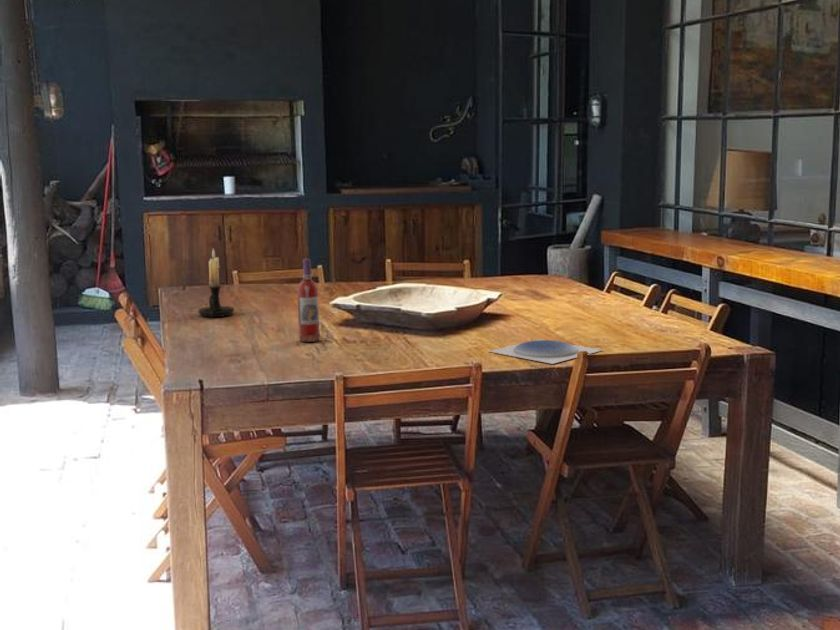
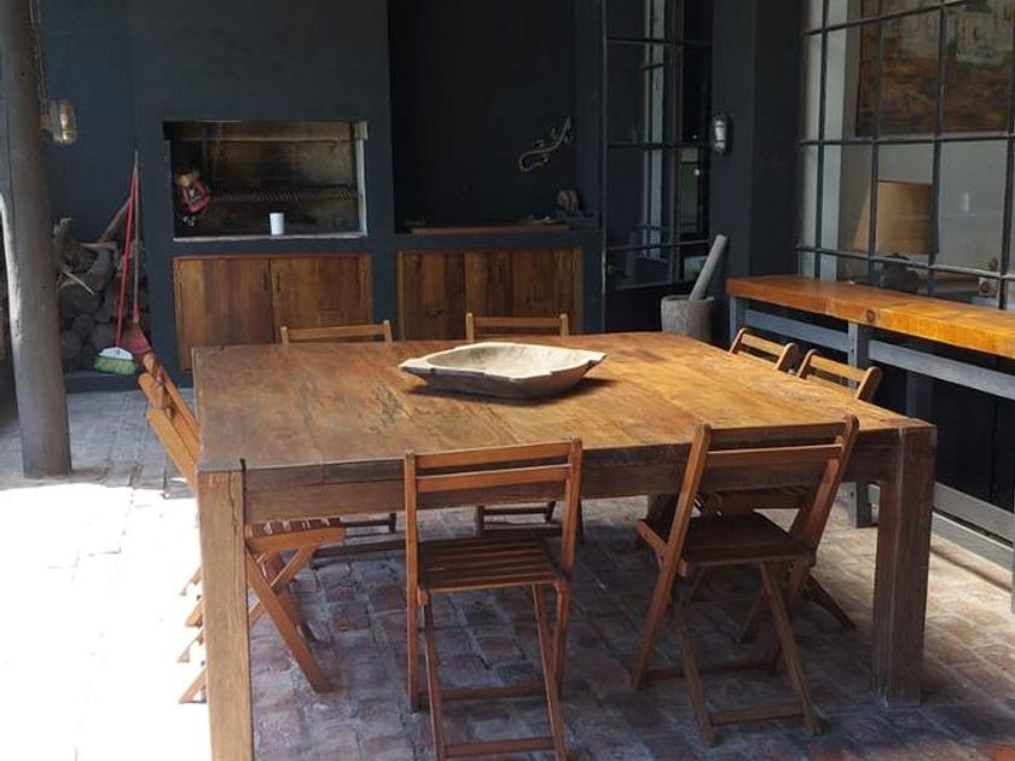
- plate [487,338,603,365]
- wine bottle [296,257,321,343]
- candle holder [197,248,235,319]
